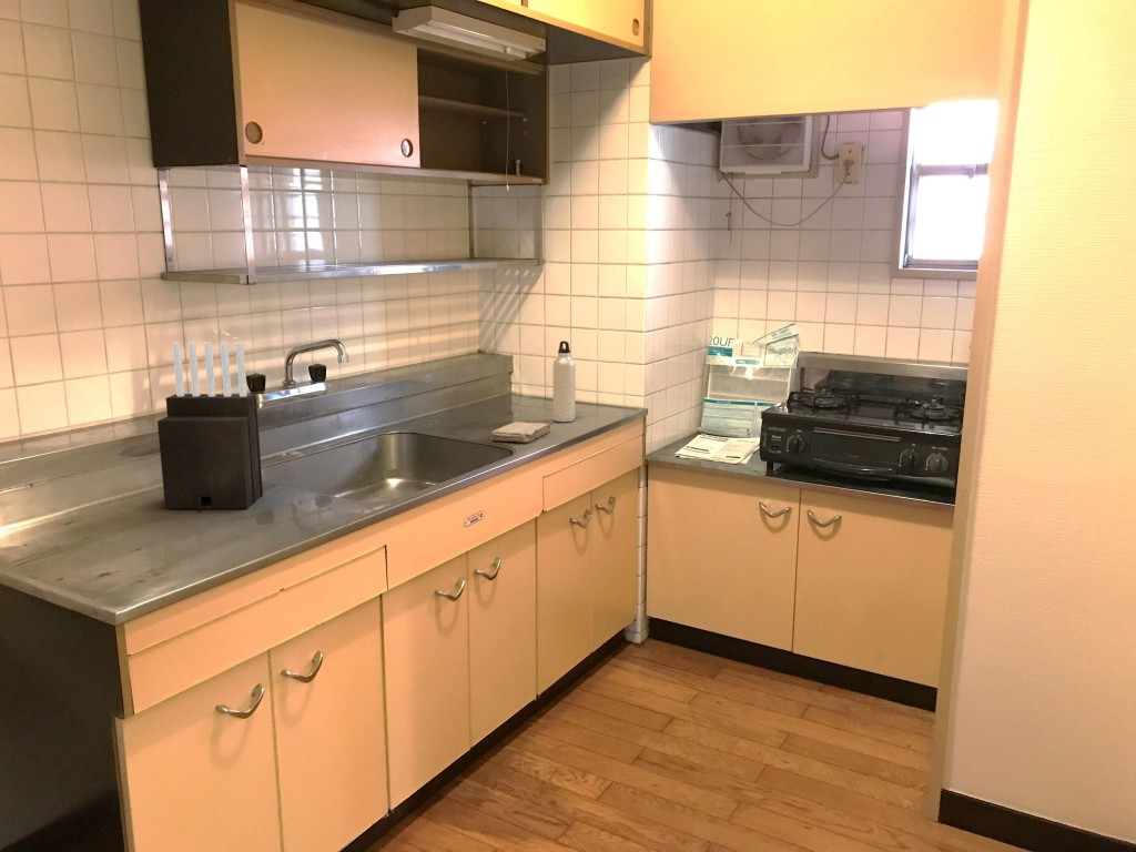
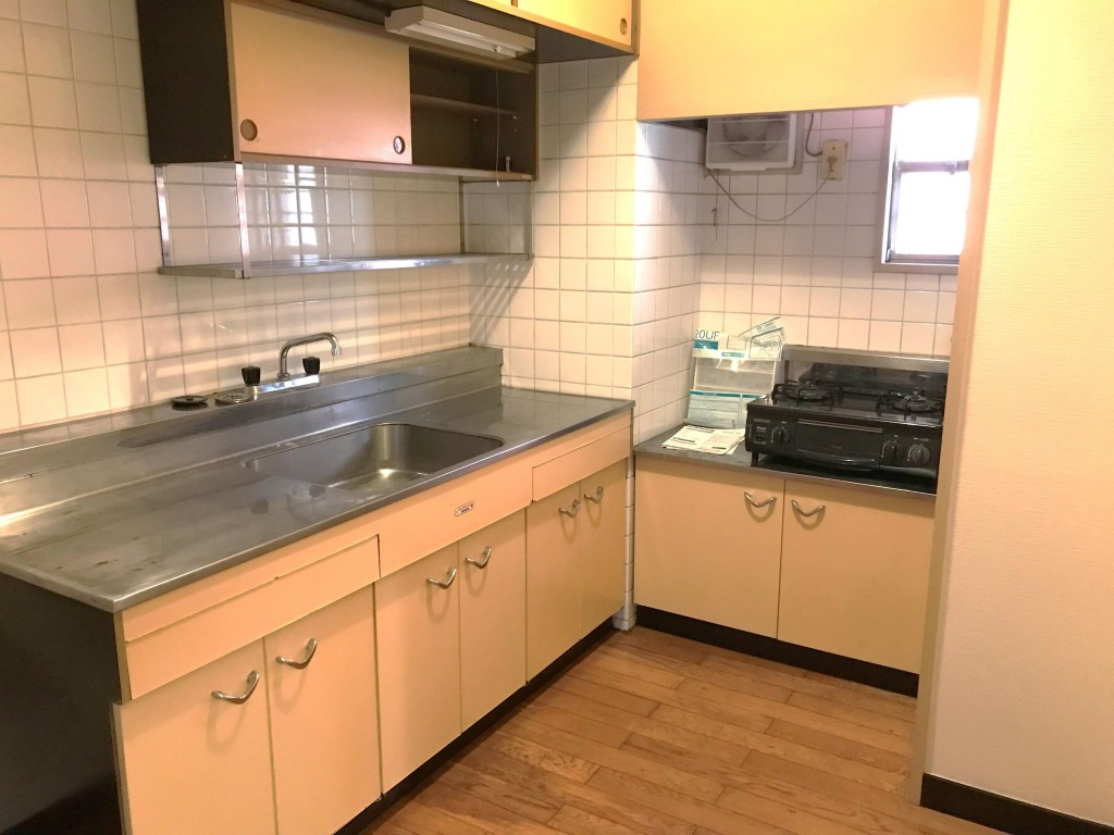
- knife block [156,341,264,513]
- washcloth [490,420,551,444]
- water bottle [552,339,577,423]
